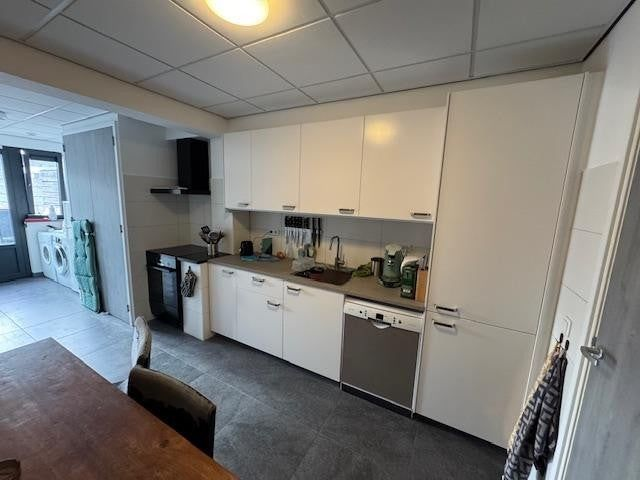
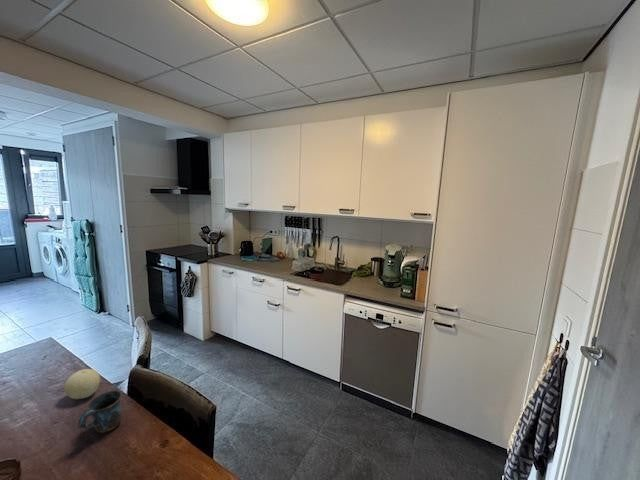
+ fruit [63,368,101,400]
+ mug [77,390,123,434]
